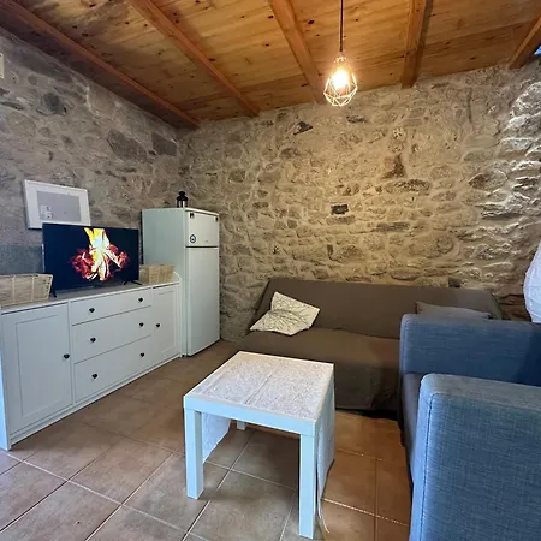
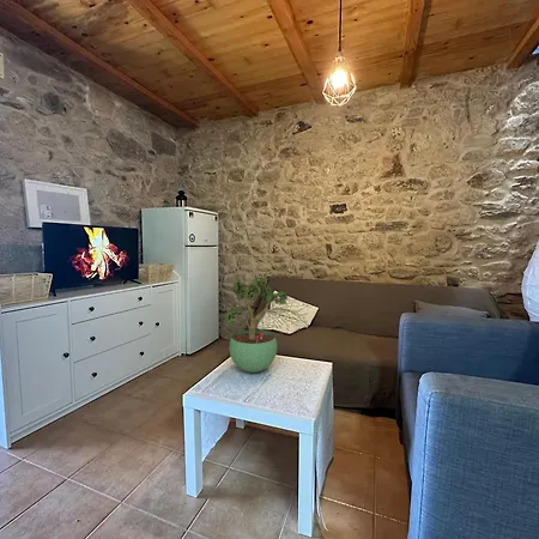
+ potted plant [222,275,289,374]
